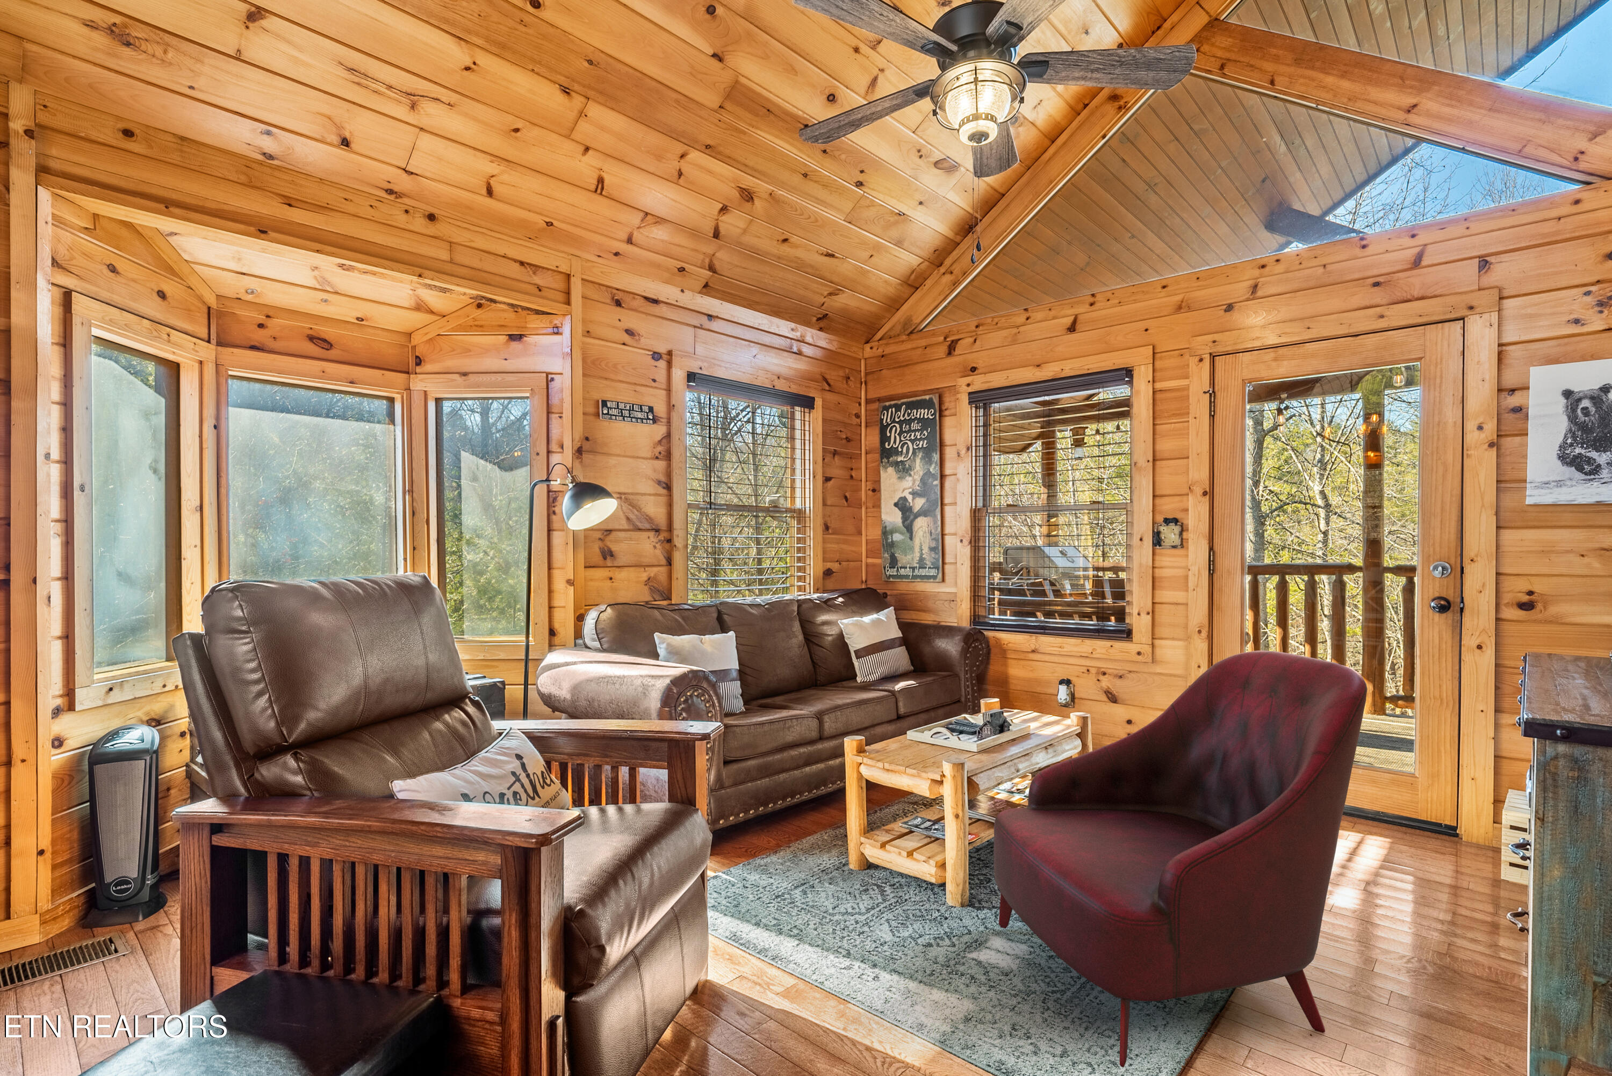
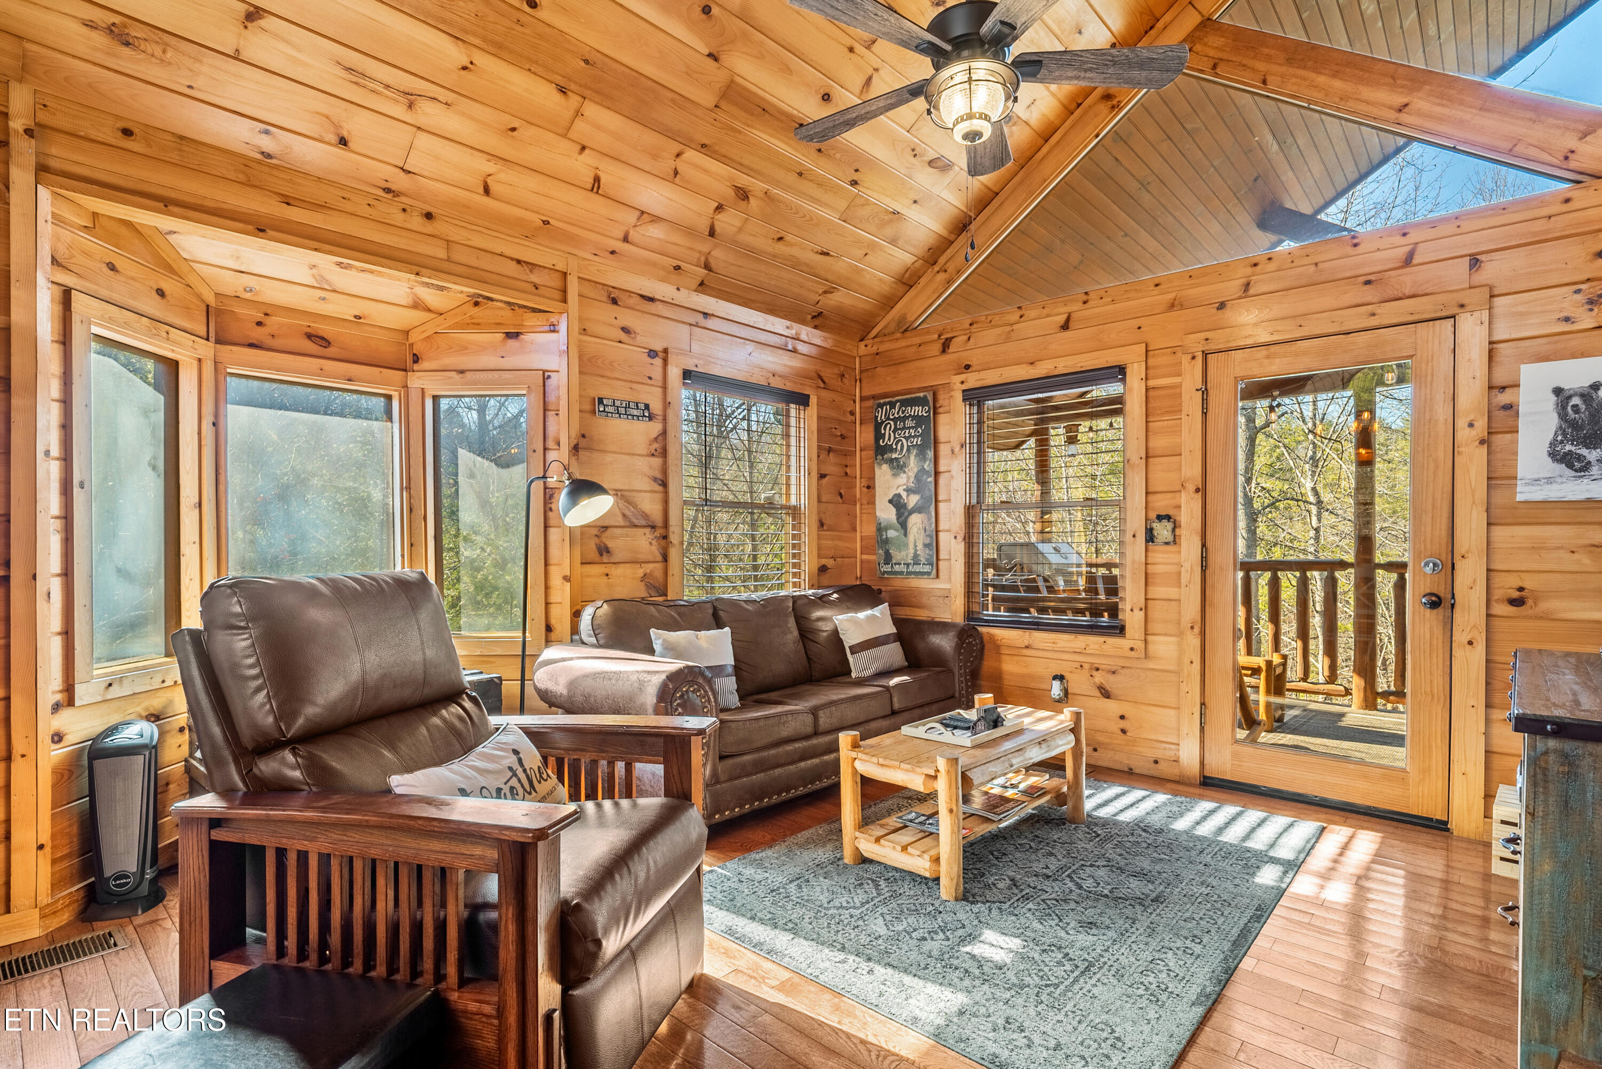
- armchair [993,650,1368,1068]
